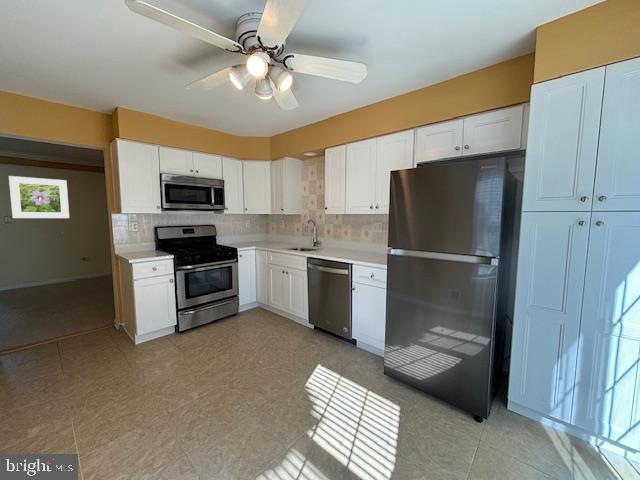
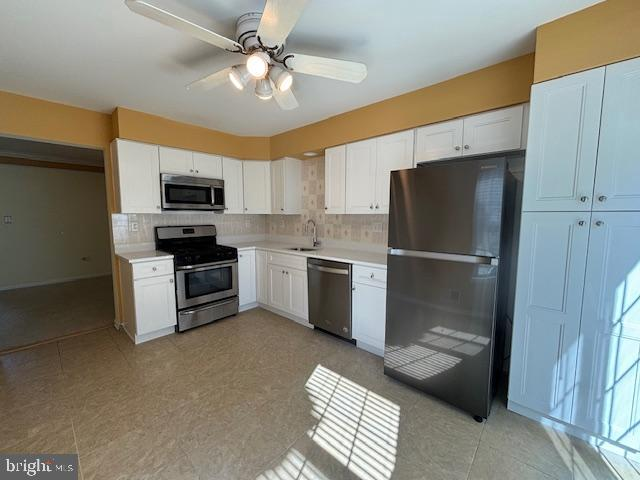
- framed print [8,175,70,219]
